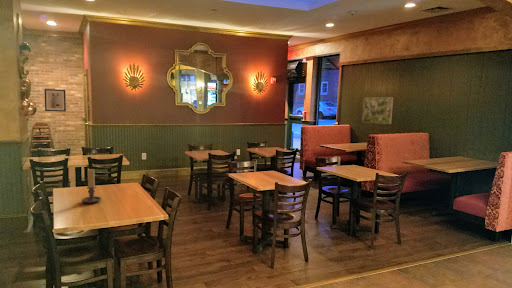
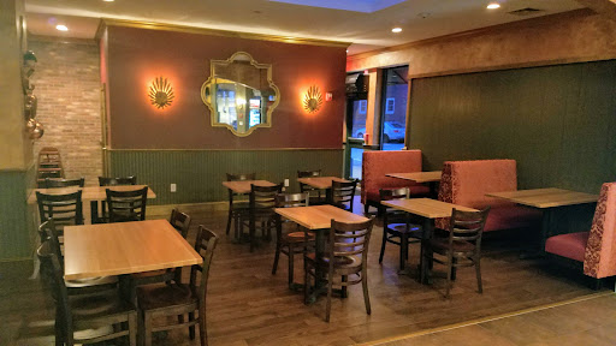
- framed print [361,96,394,125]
- wall art [44,88,67,113]
- candle holder [81,168,102,204]
